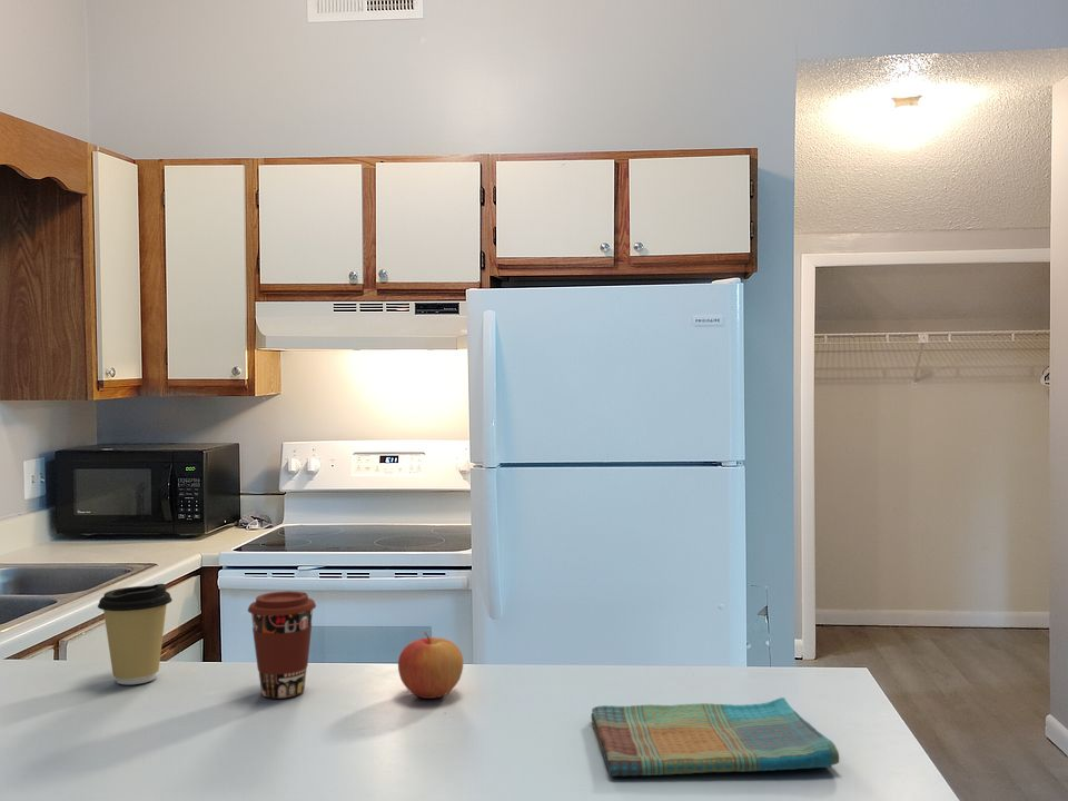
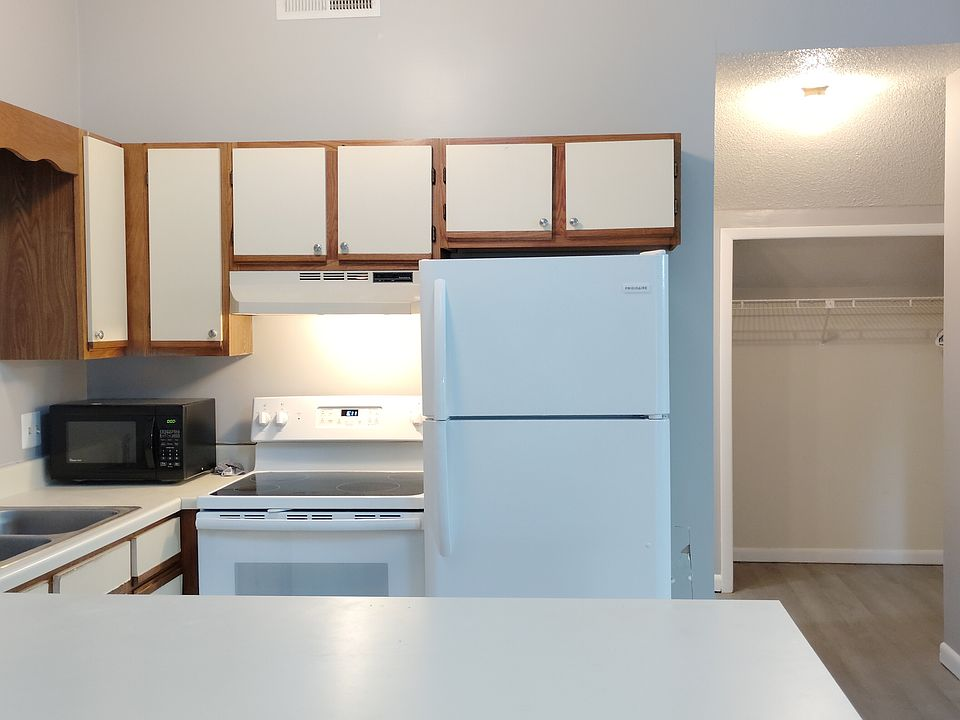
- apple [397,631,464,700]
- coffee cup [247,590,317,700]
- dish towel [590,696,840,778]
- coffee cup [97,583,174,685]
